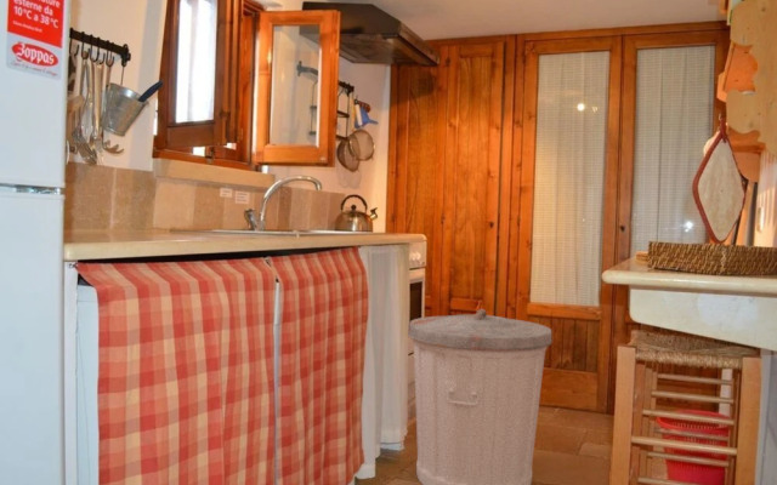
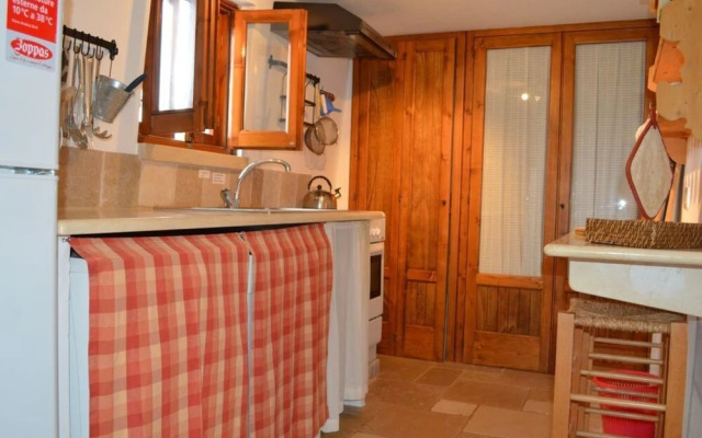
- trash can [407,308,554,485]
